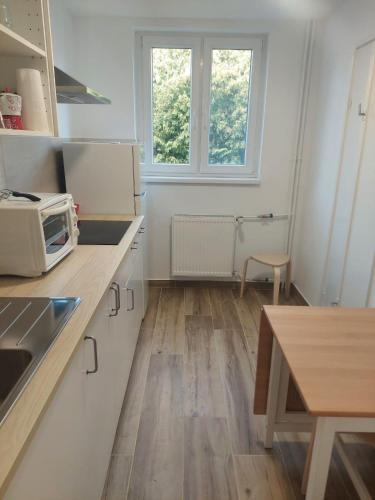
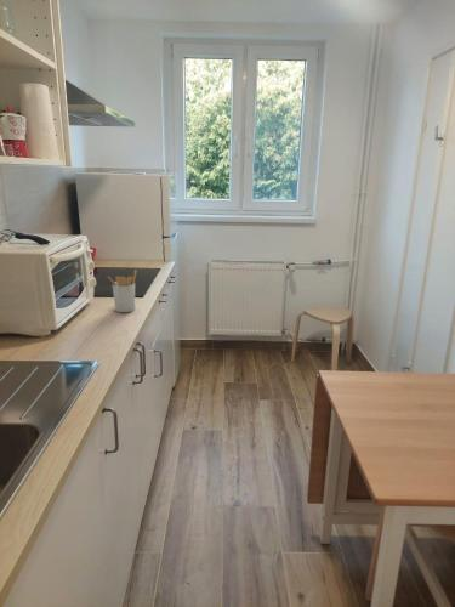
+ utensil holder [107,268,138,313]
